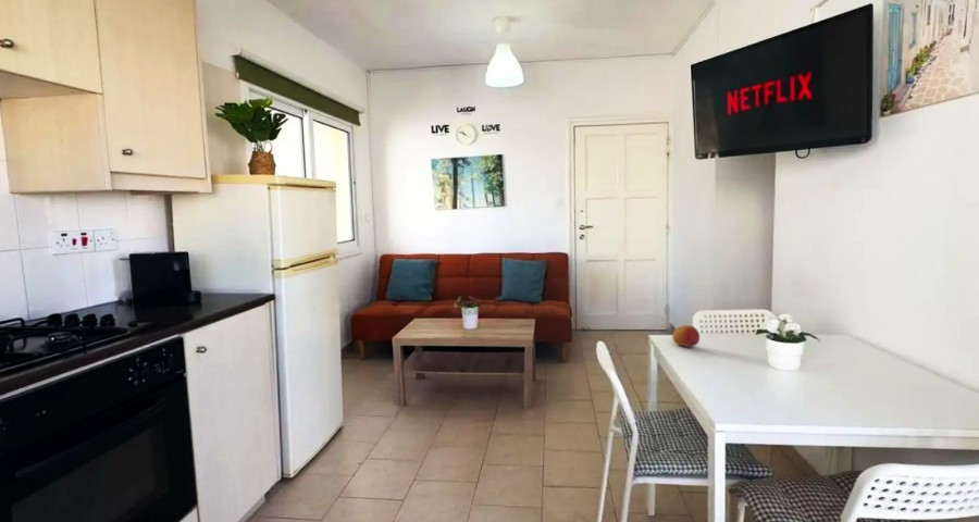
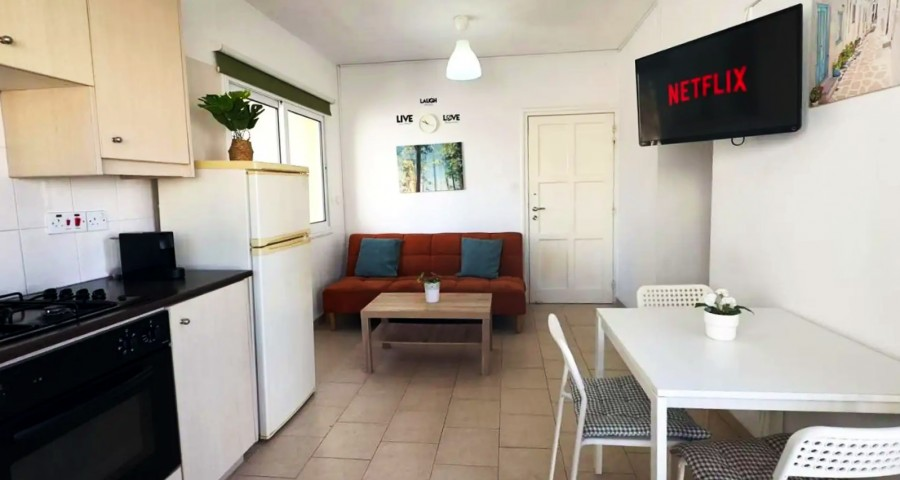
- fruit [671,324,701,348]
